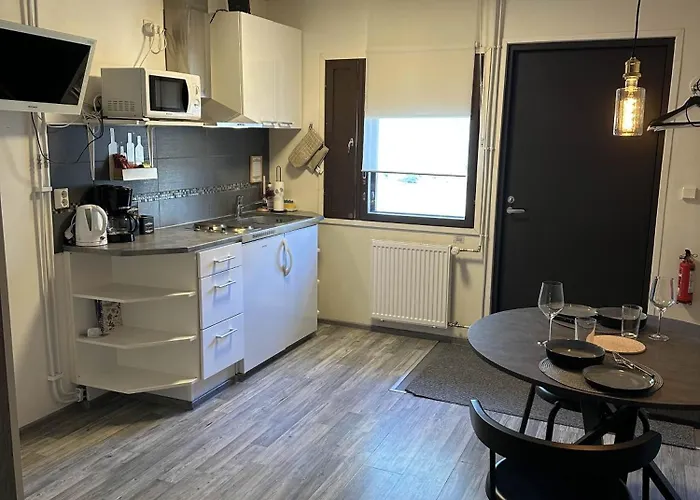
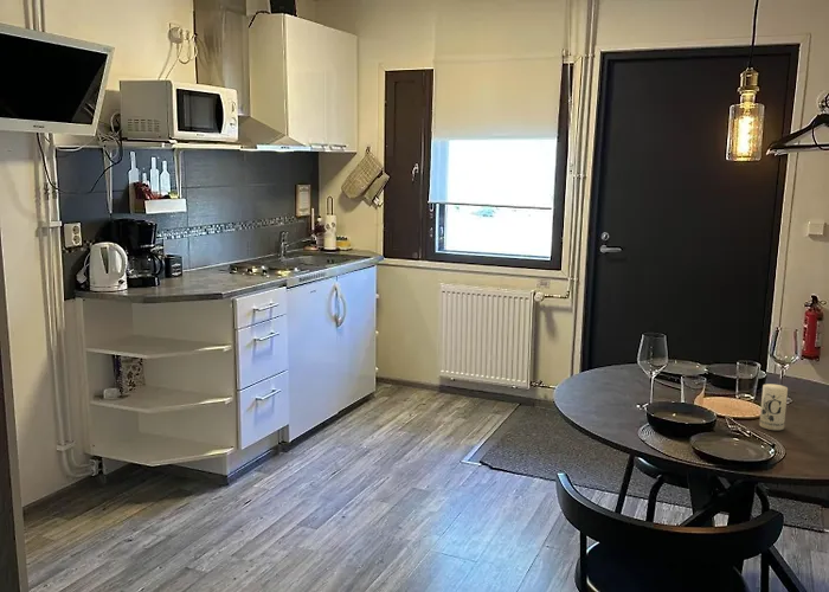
+ candle [758,382,789,431]
